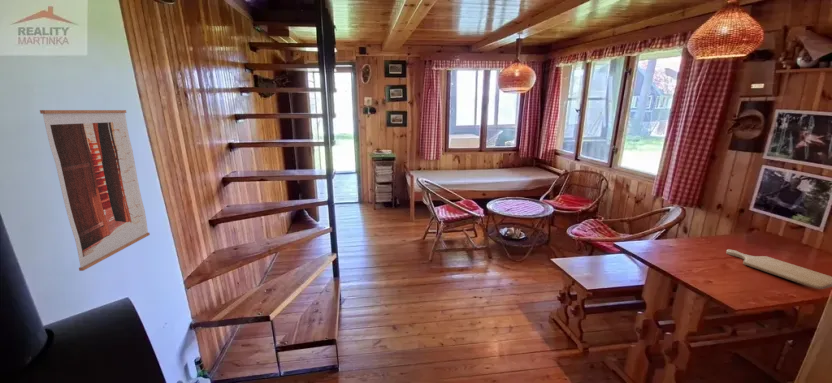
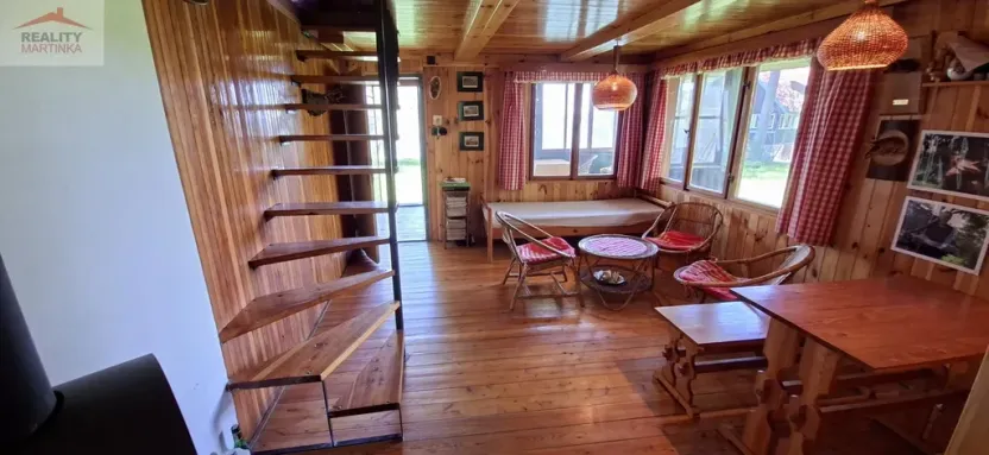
- wall art [39,109,151,272]
- chopping board [725,248,832,290]
